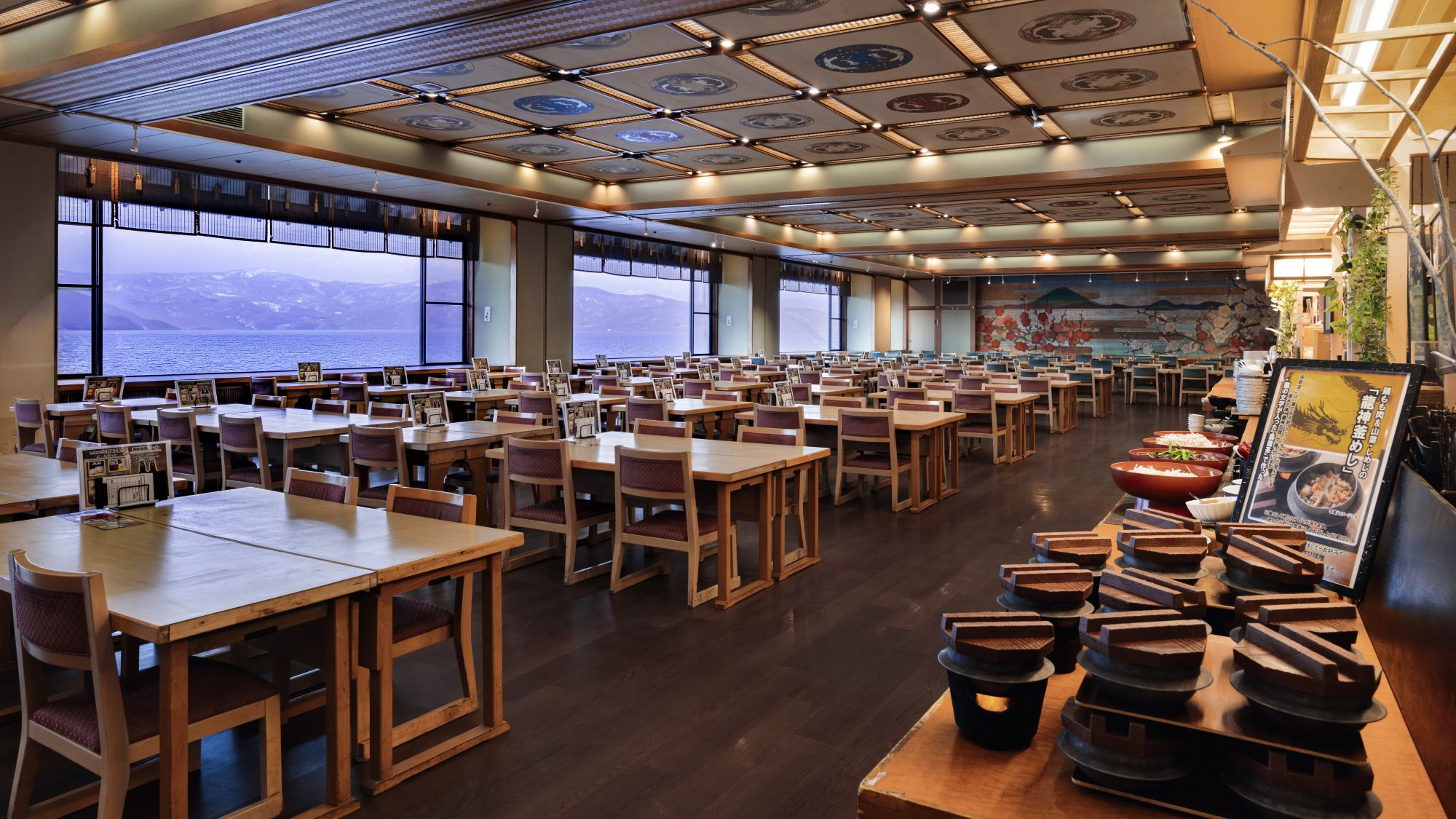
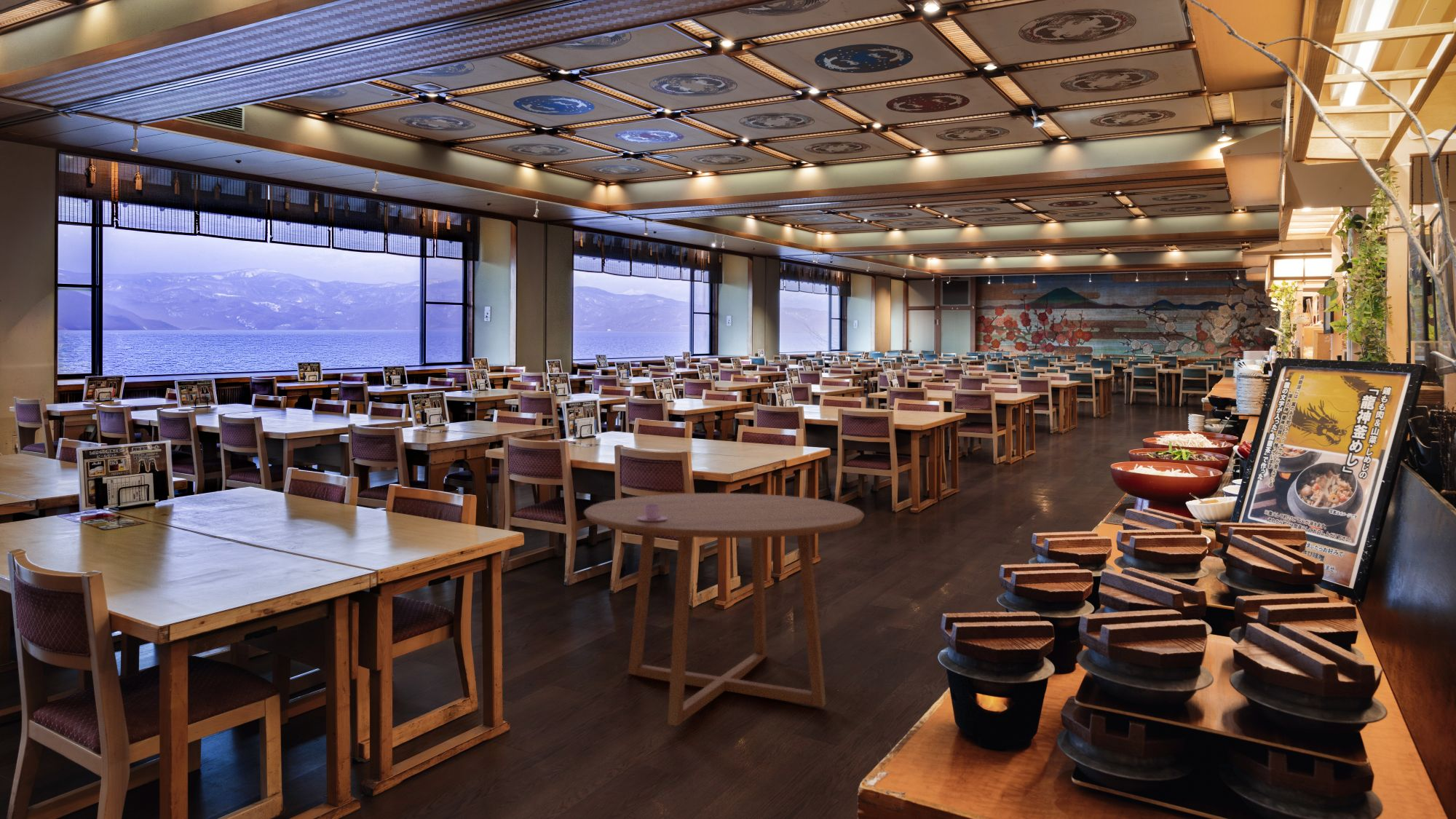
+ teacup [637,505,667,521]
+ dining table [583,492,865,727]
